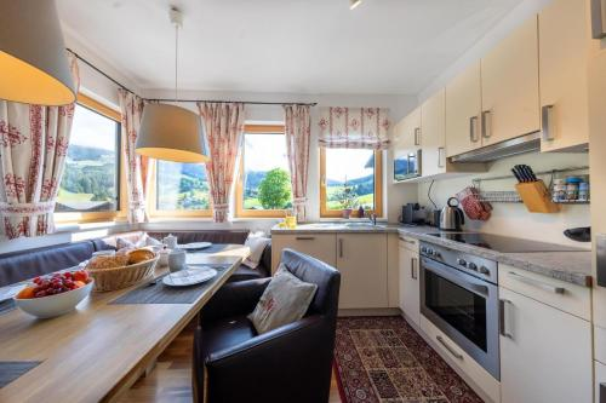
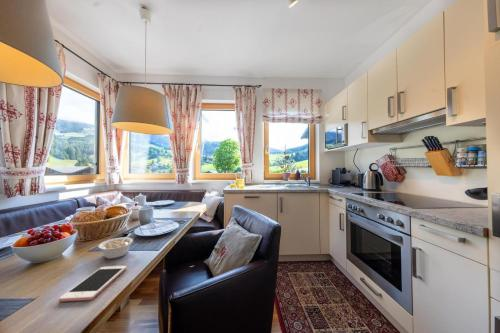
+ legume [98,232,134,260]
+ cell phone [58,265,127,302]
